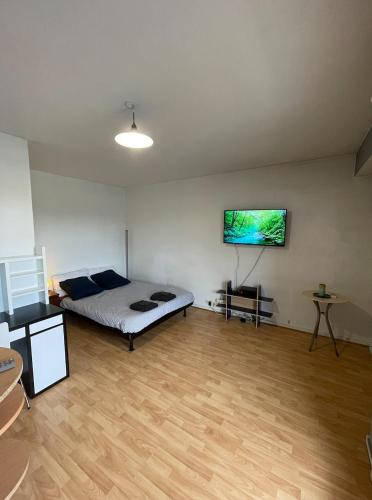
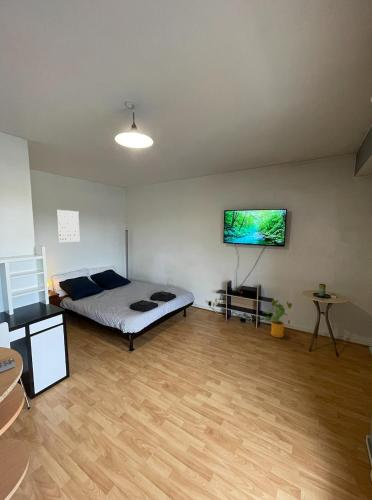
+ house plant [263,299,293,339]
+ wall art [56,209,81,243]
